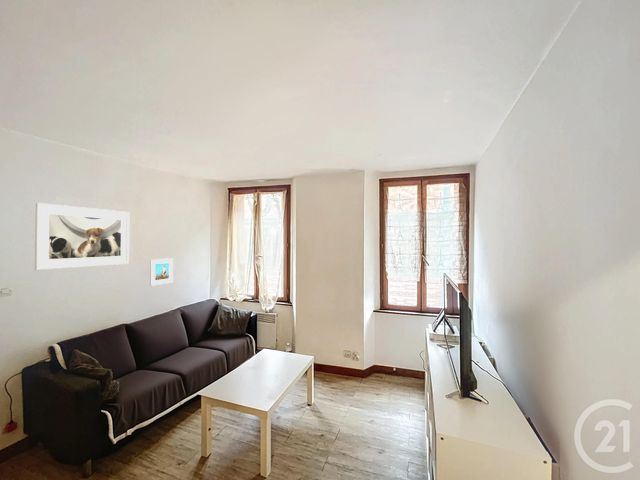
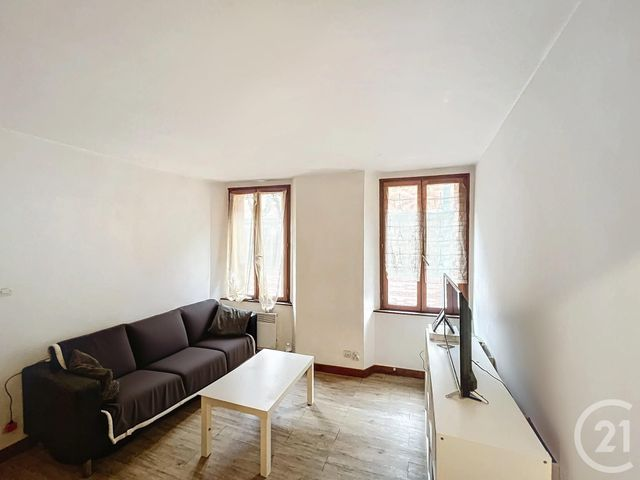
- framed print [34,202,130,271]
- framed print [149,257,174,287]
